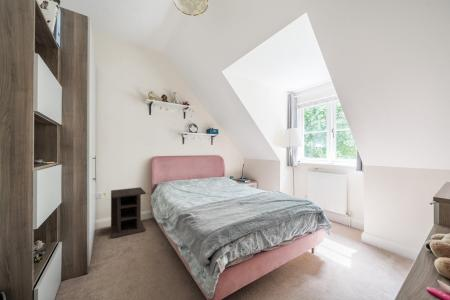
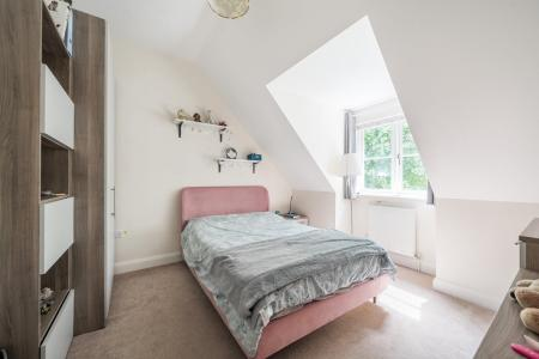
- nightstand [110,186,147,239]
